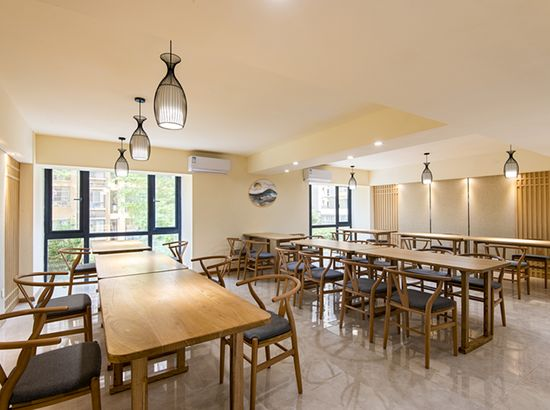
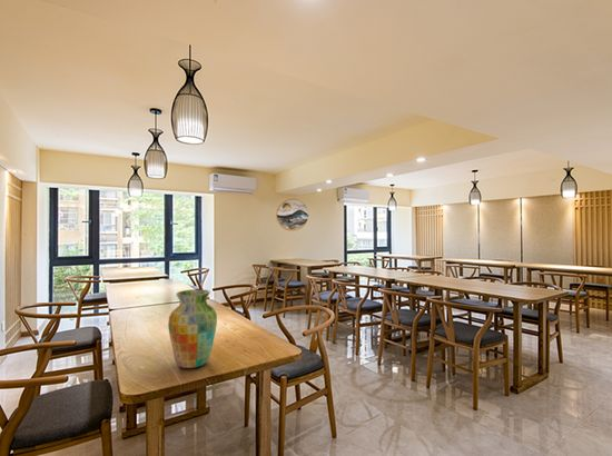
+ vase [167,288,218,369]
